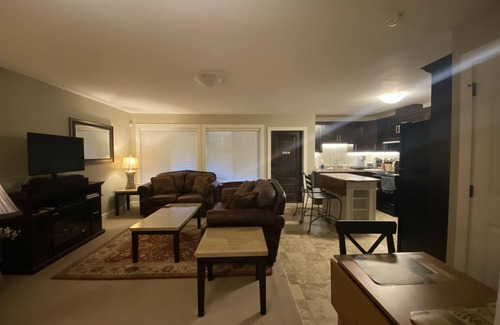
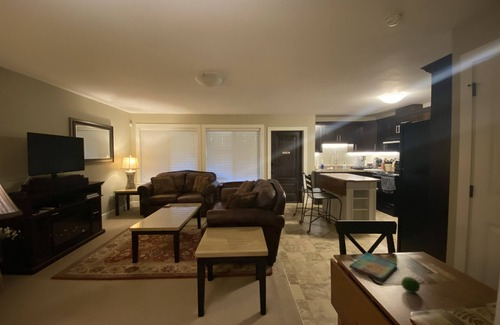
+ dish towel [348,252,398,282]
+ fruit [400,276,421,294]
